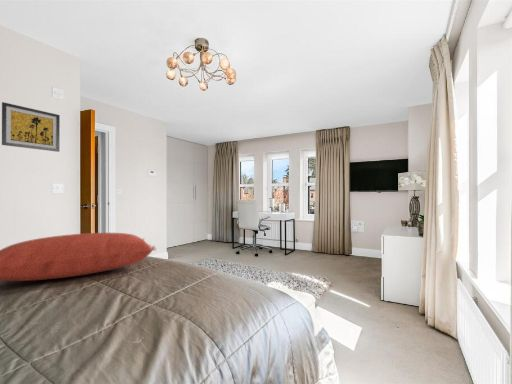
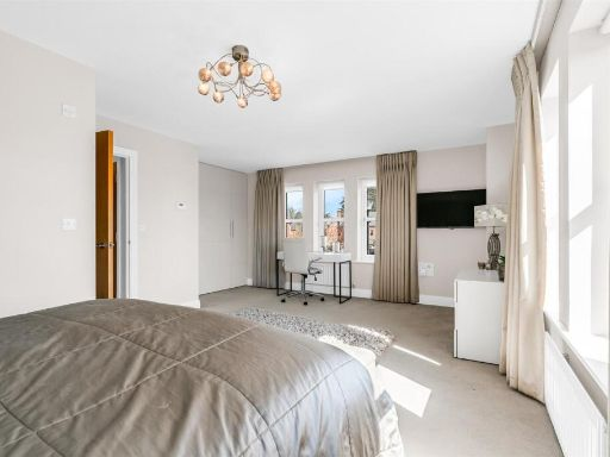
- wall art [1,101,61,153]
- pillow [0,232,158,282]
